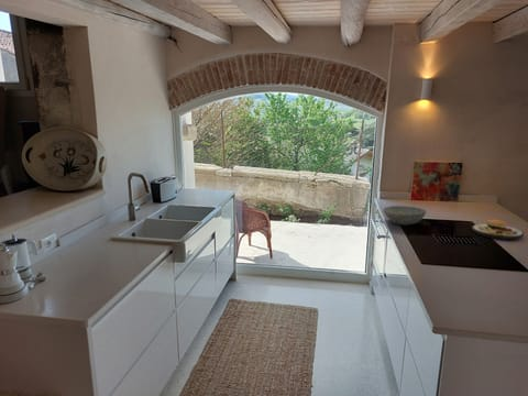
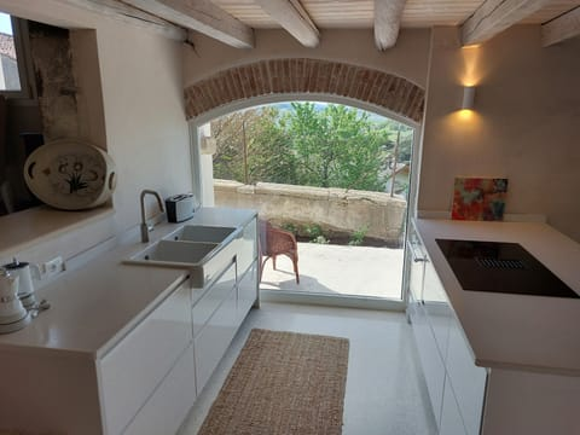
- bowl [382,205,427,227]
- plate [471,213,525,241]
